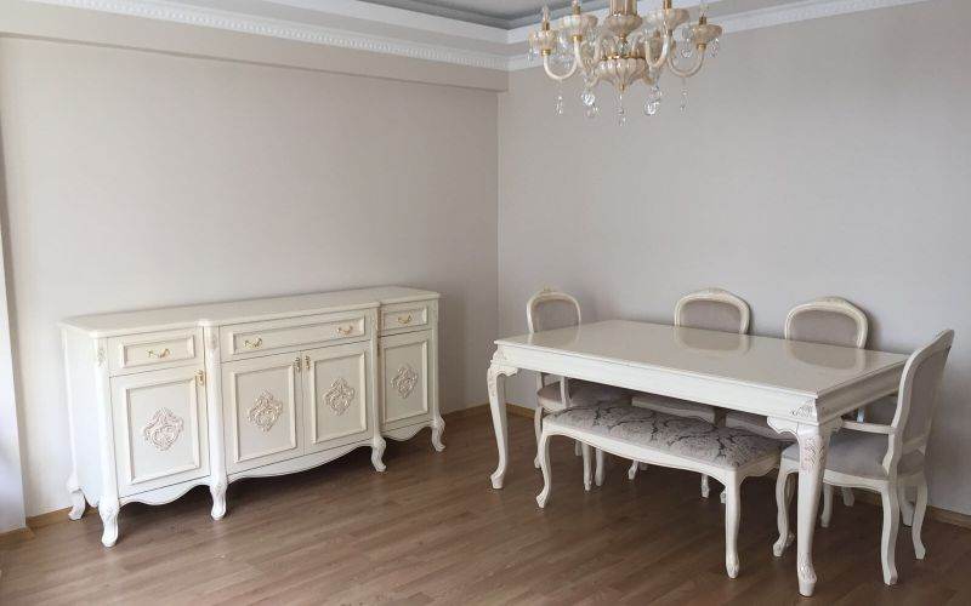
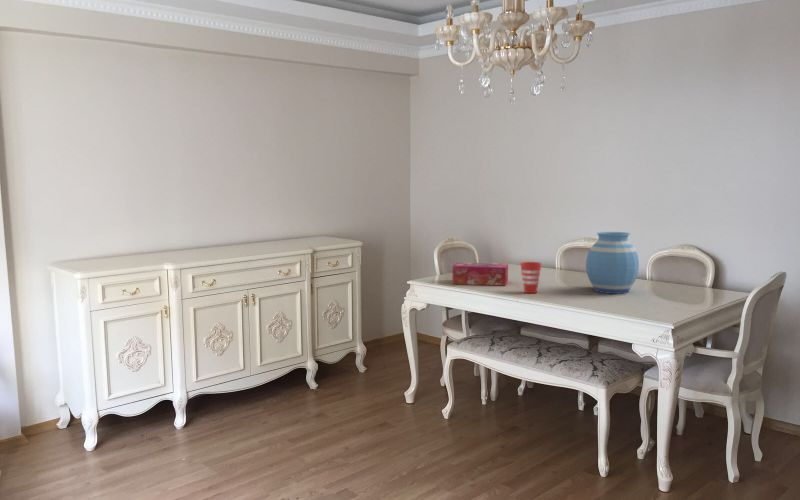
+ vase [585,231,640,295]
+ tissue box [451,261,509,287]
+ cup [520,261,542,294]
